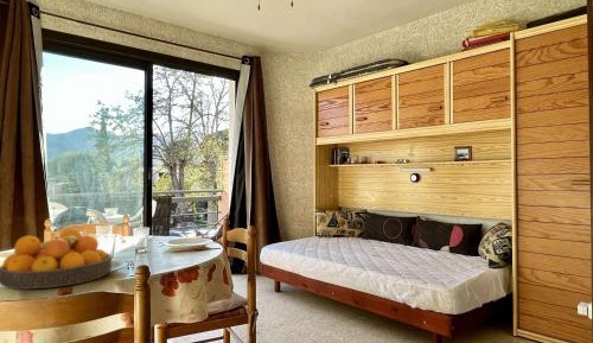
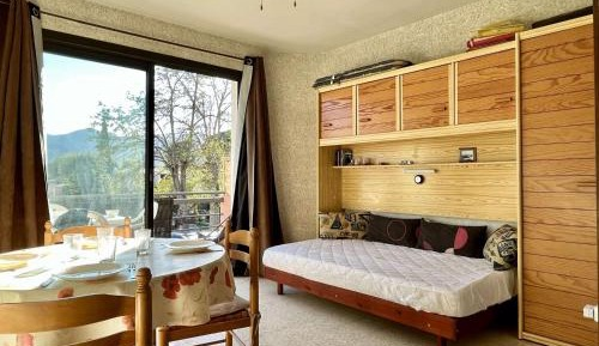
- fruit bowl [0,228,113,291]
